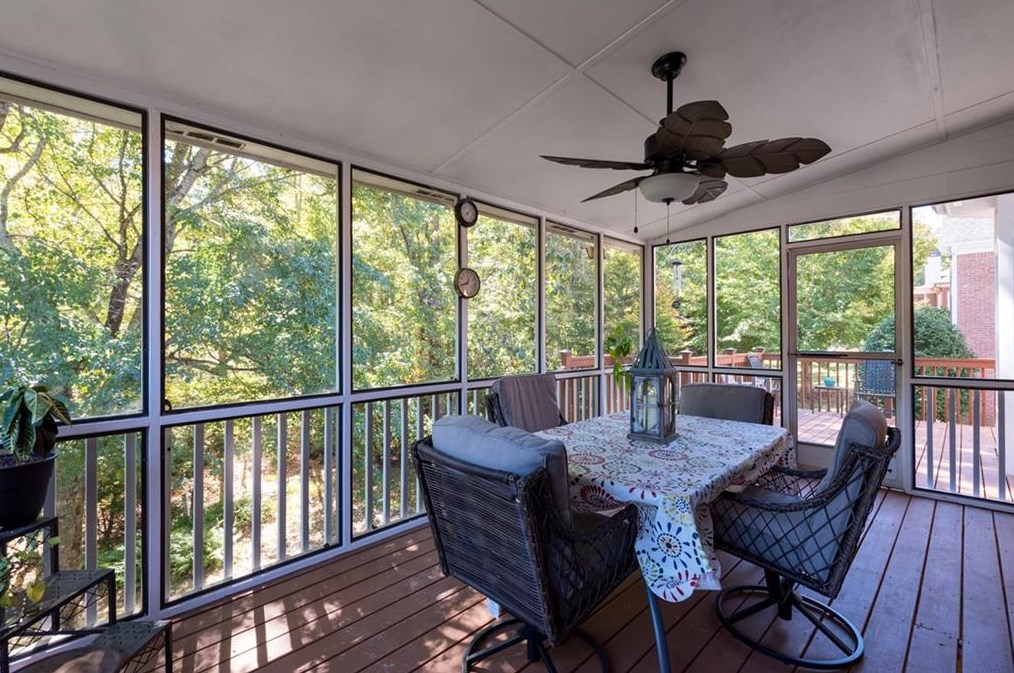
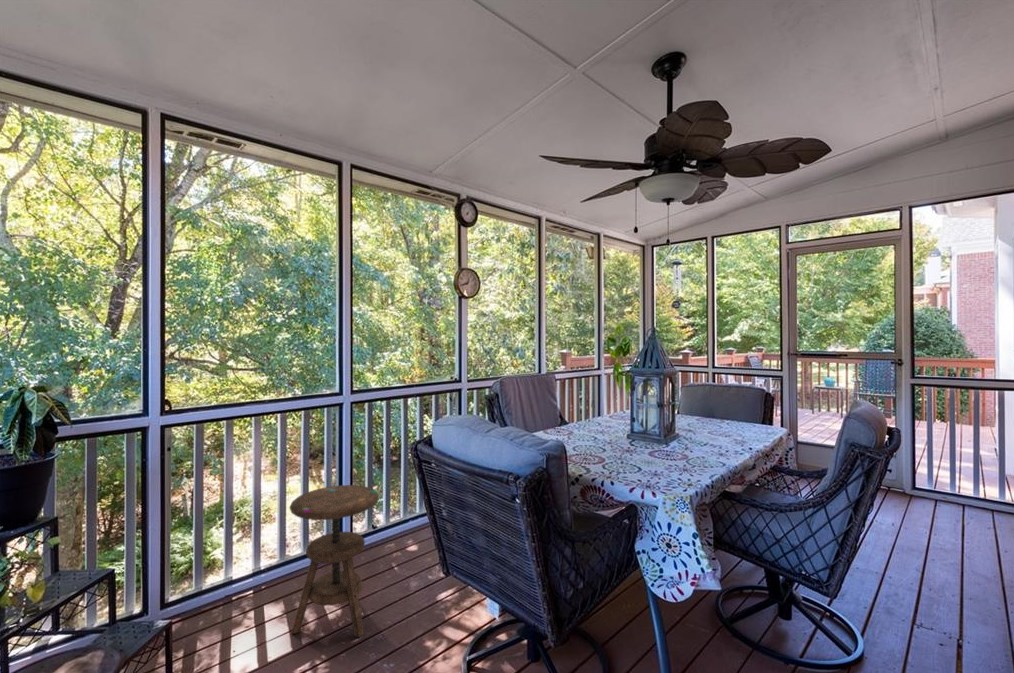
+ side table [289,484,380,639]
